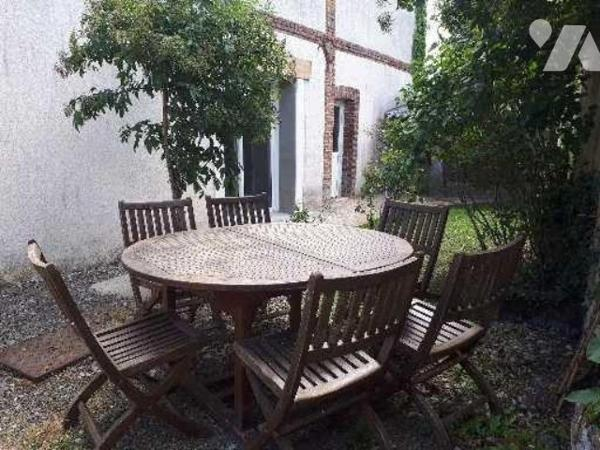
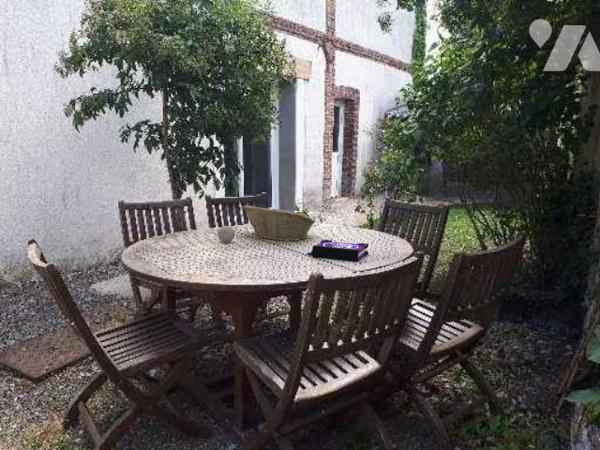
+ board game [306,238,369,263]
+ decorative ball [217,225,236,243]
+ fruit basket [241,204,317,242]
